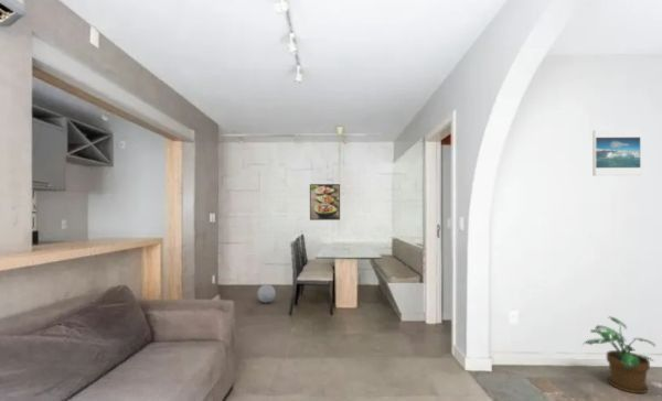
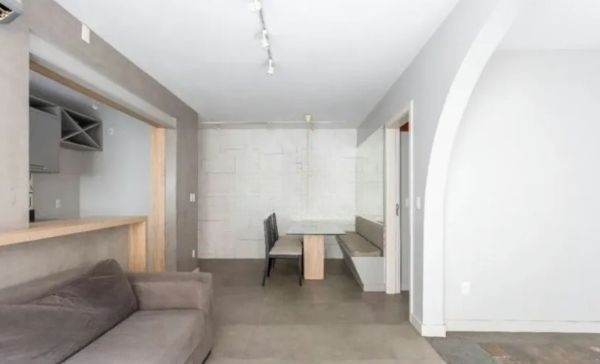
- ball [256,283,277,304]
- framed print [591,129,642,176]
- potted plant [581,315,656,394]
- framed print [309,183,341,221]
